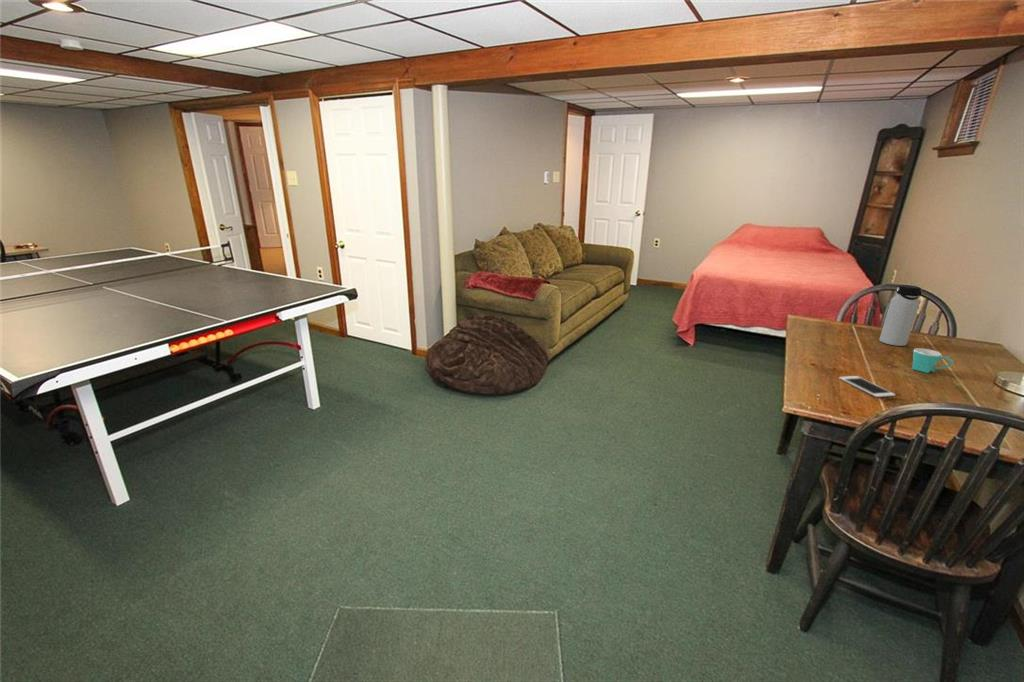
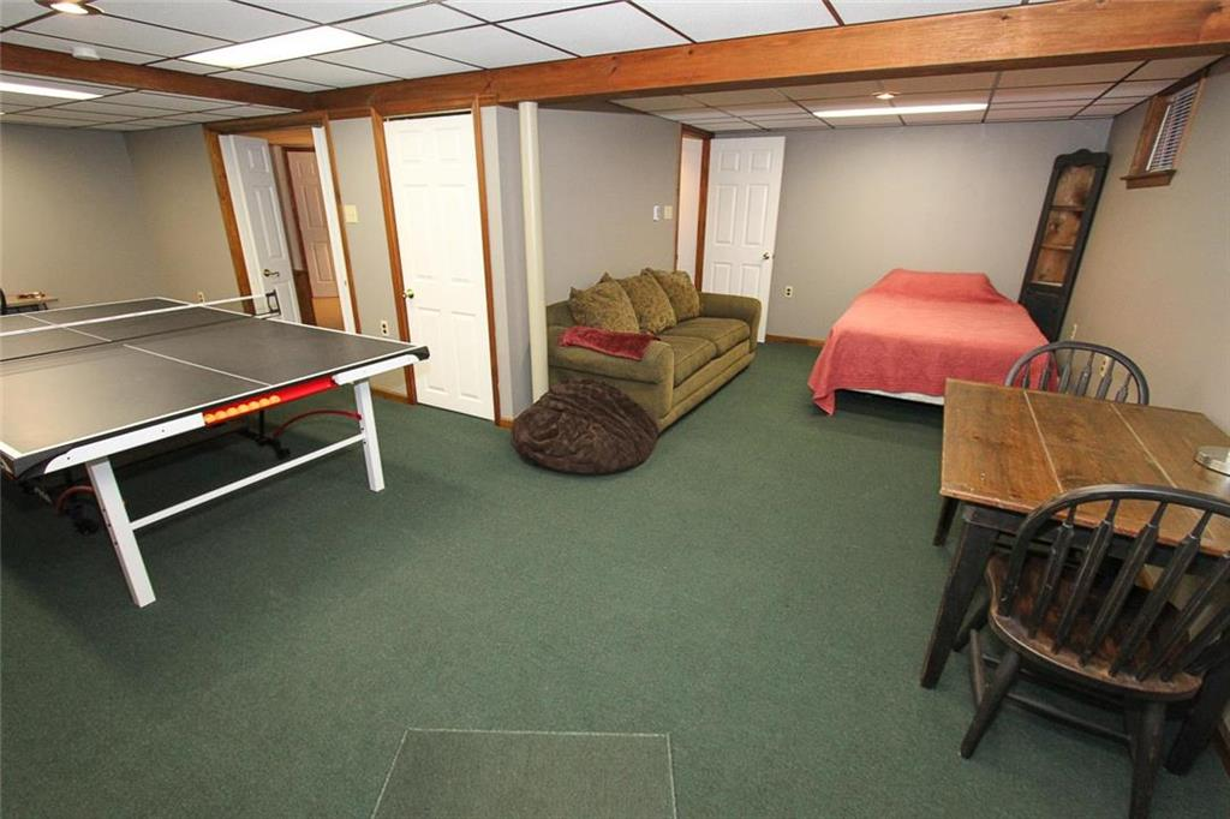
- cell phone [838,375,896,398]
- mug [911,347,954,374]
- water bottle [878,284,922,347]
